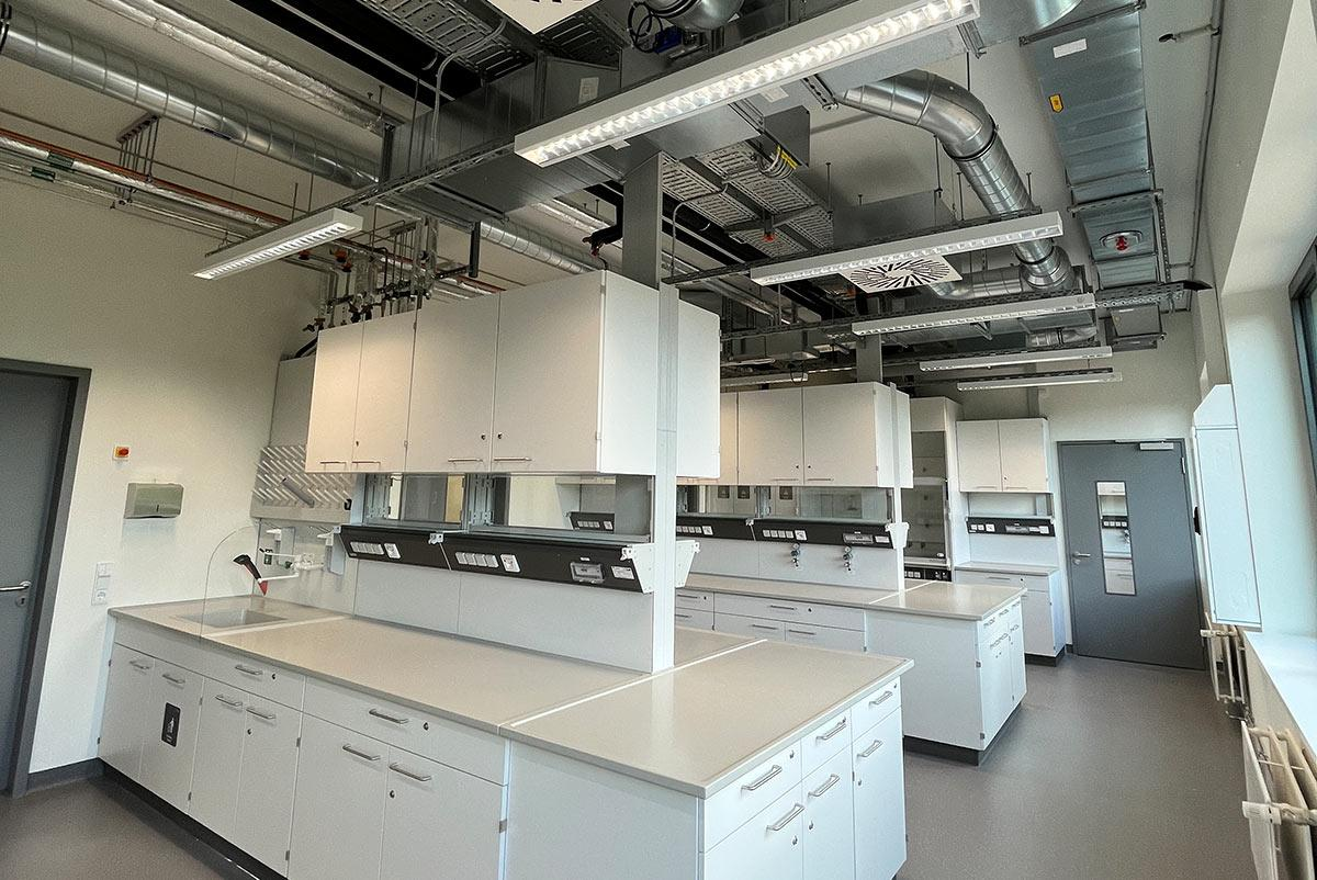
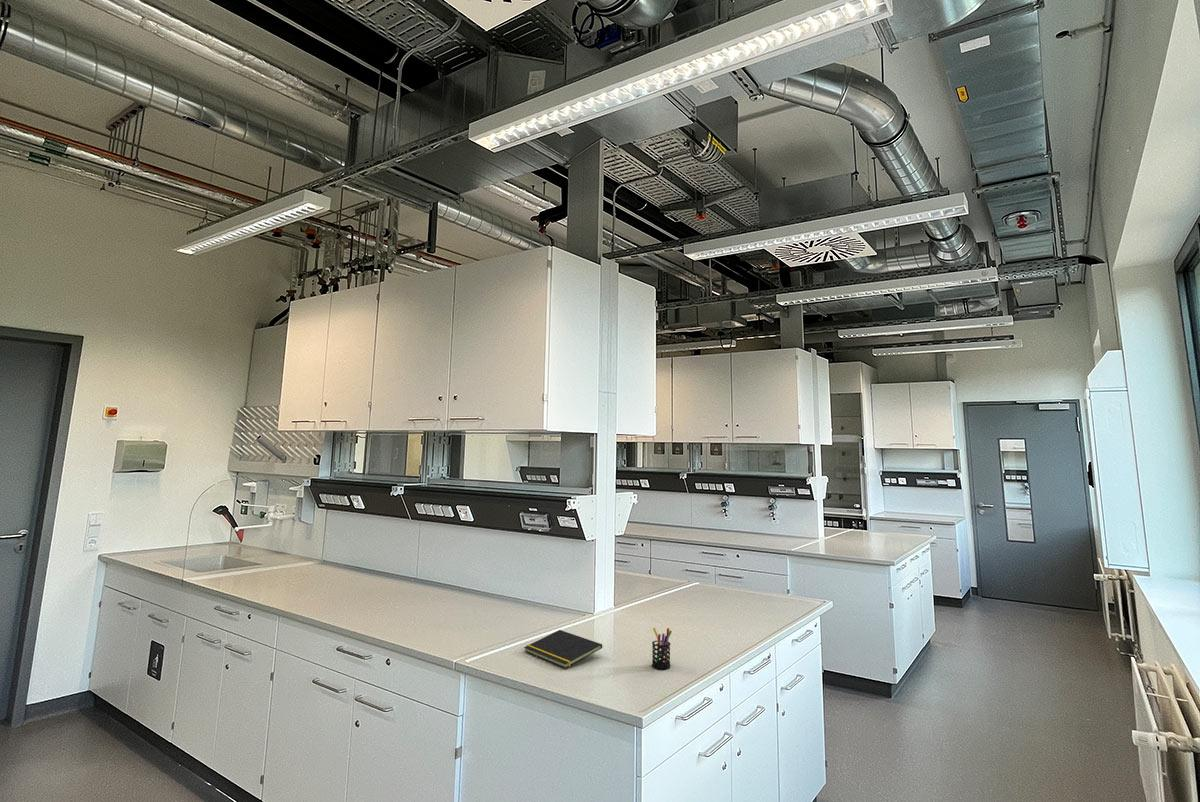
+ notepad [523,629,603,669]
+ pen holder [651,627,673,670]
